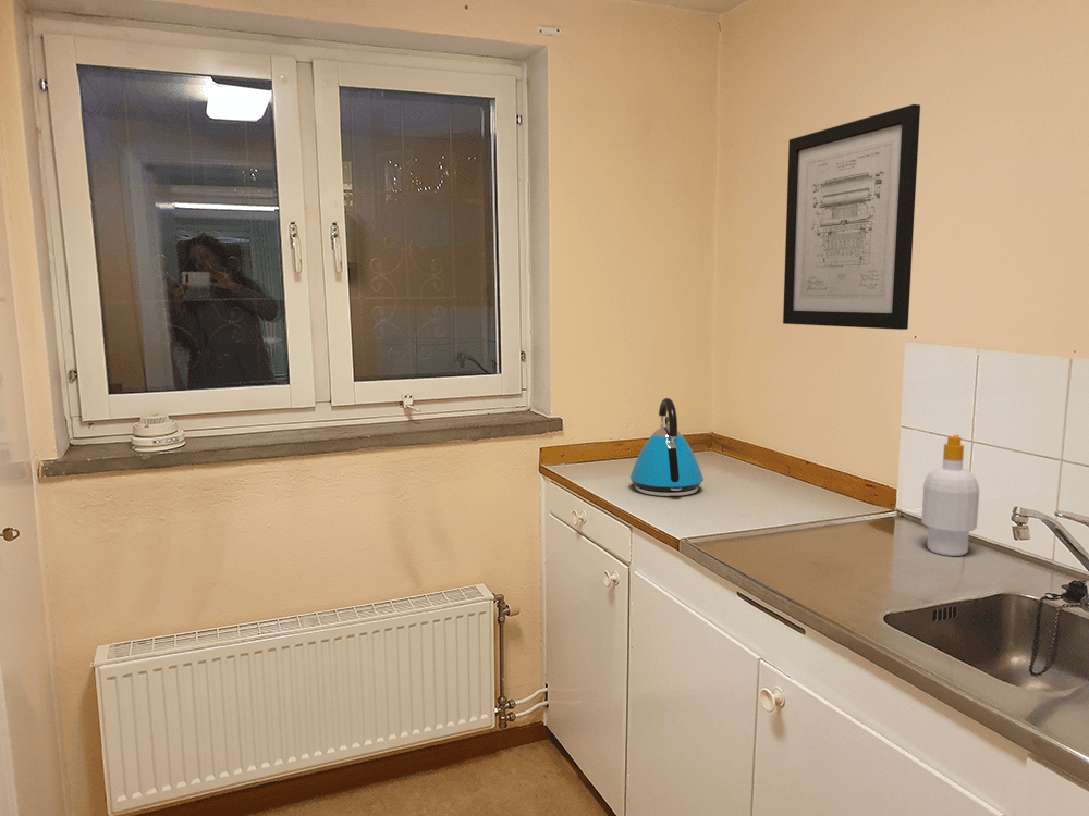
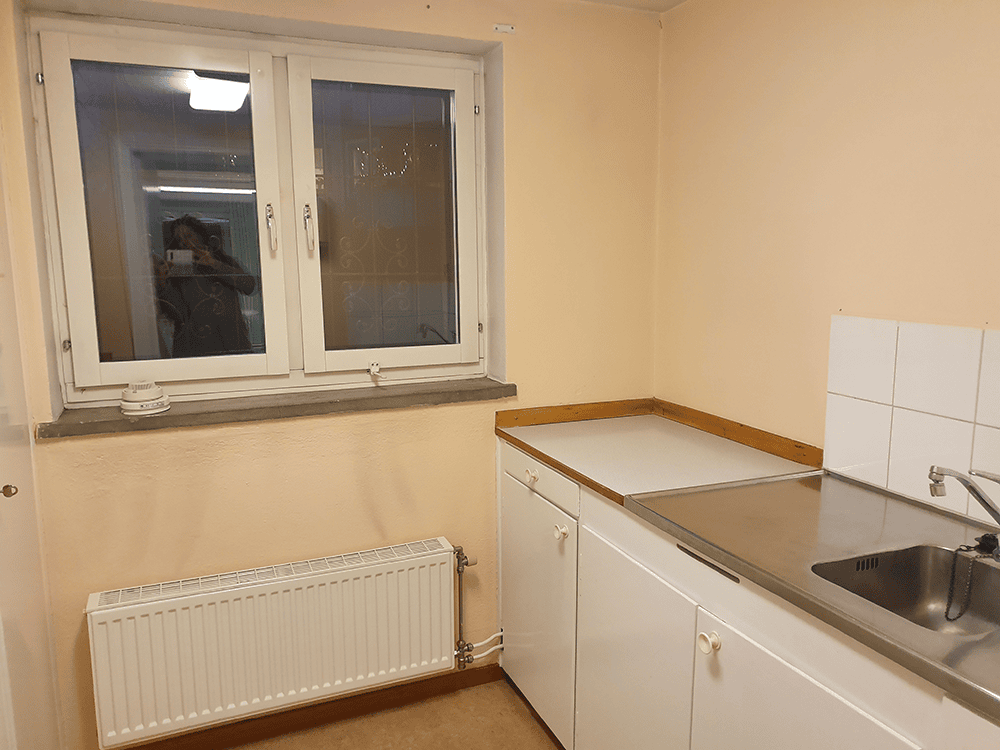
- kettle [629,397,705,497]
- soap bottle [920,434,980,557]
- wall art [782,103,921,331]
